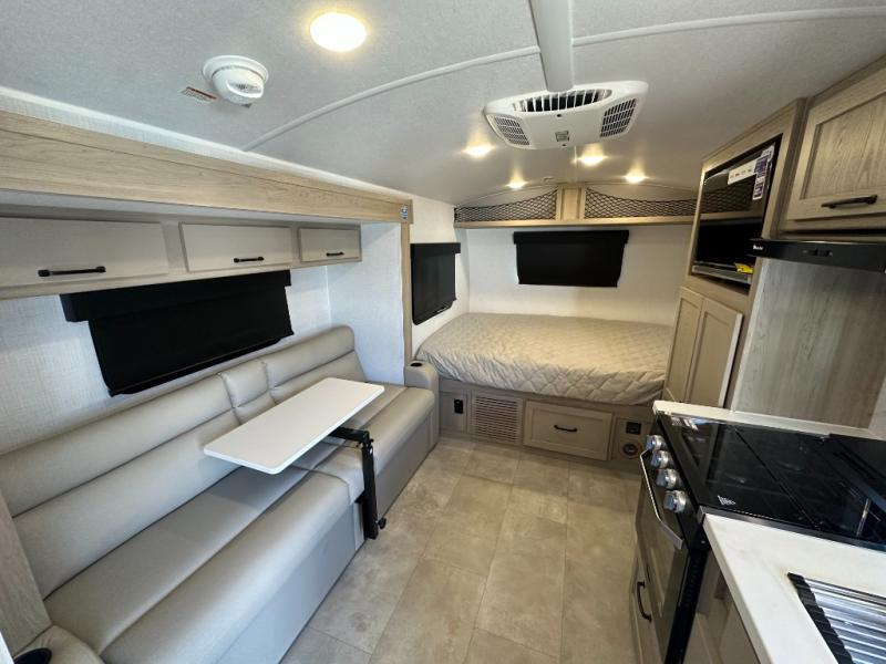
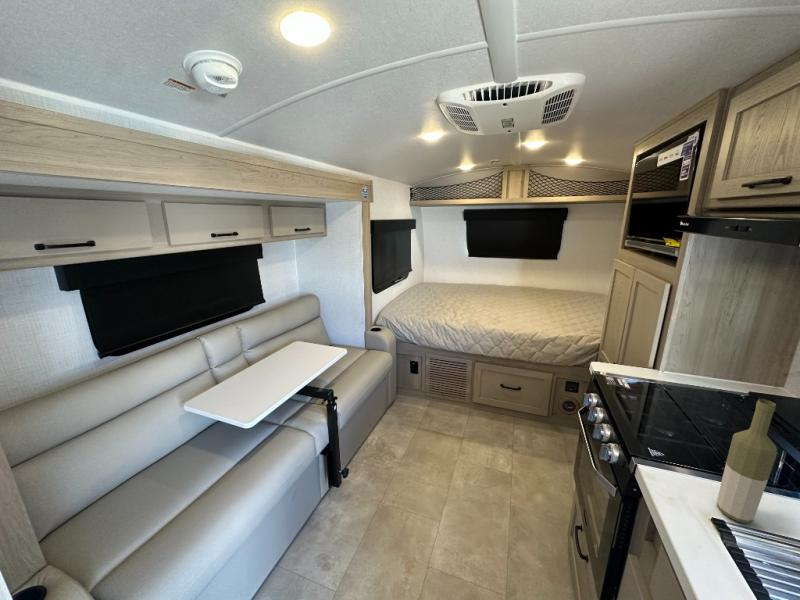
+ bottle [716,398,778,524]
